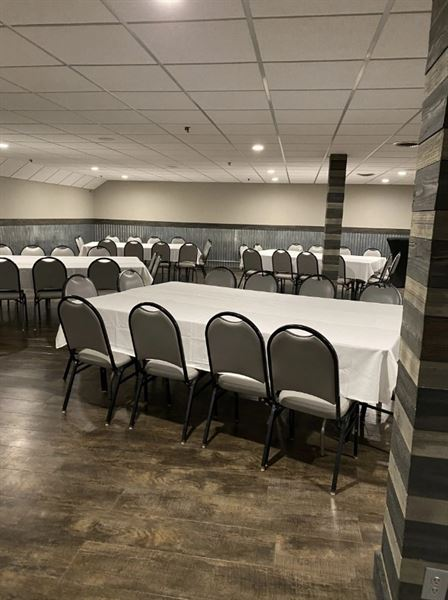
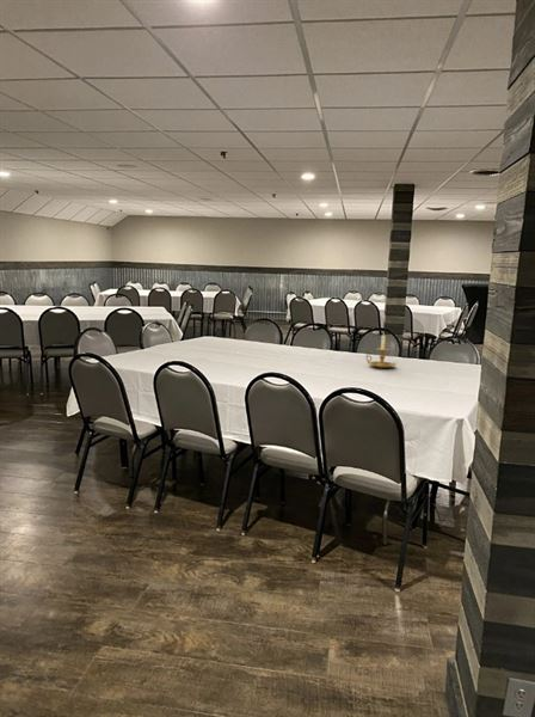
+ candle holder [365,332,396,369]
